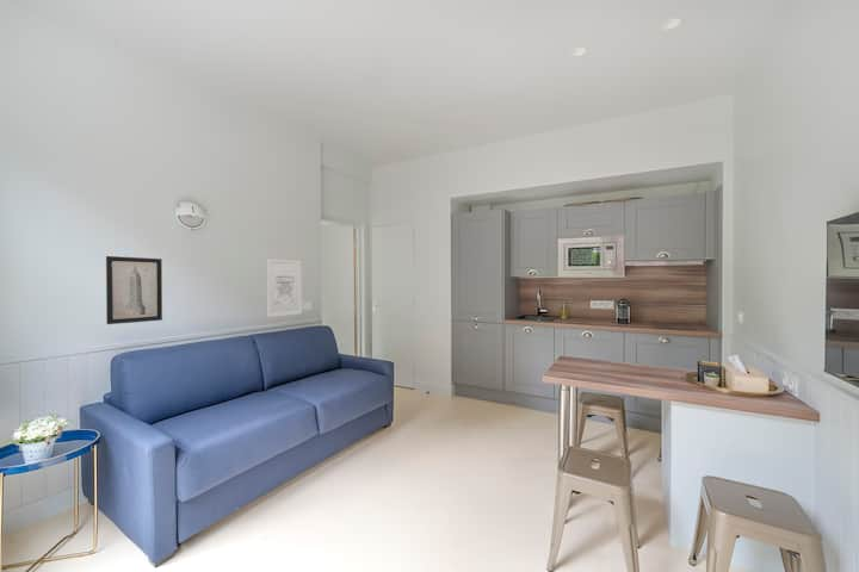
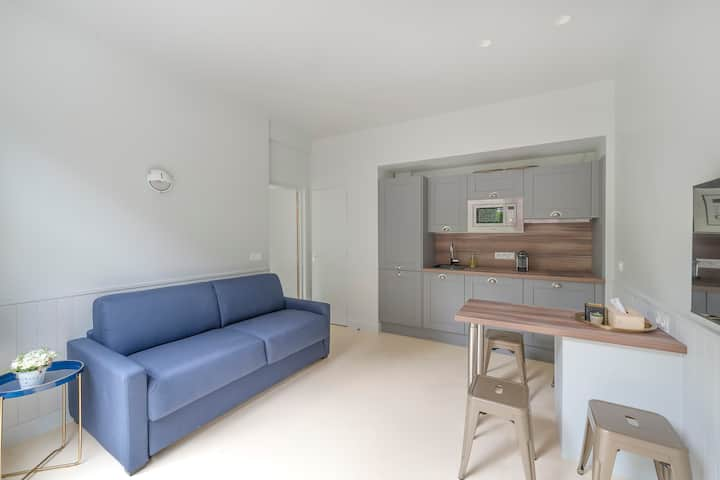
- wall art [266,257,303,318]
- wall art [105,255,163,325]
